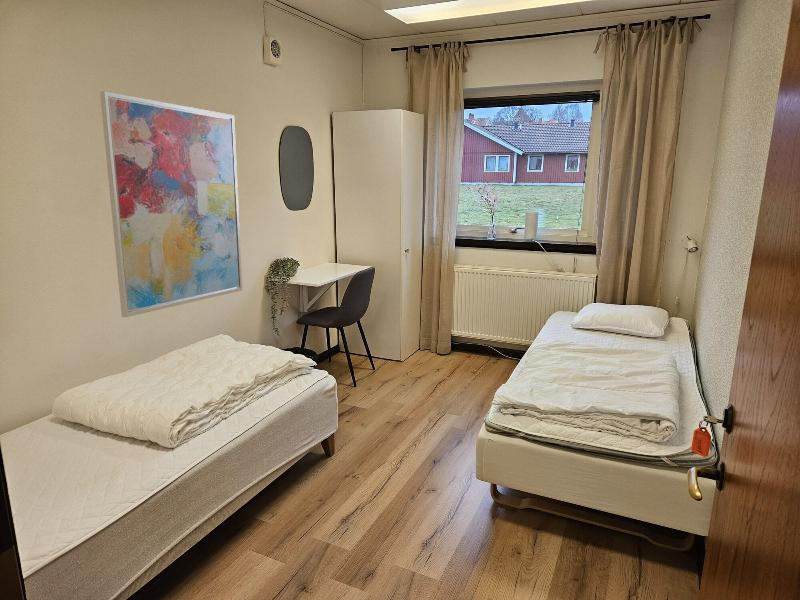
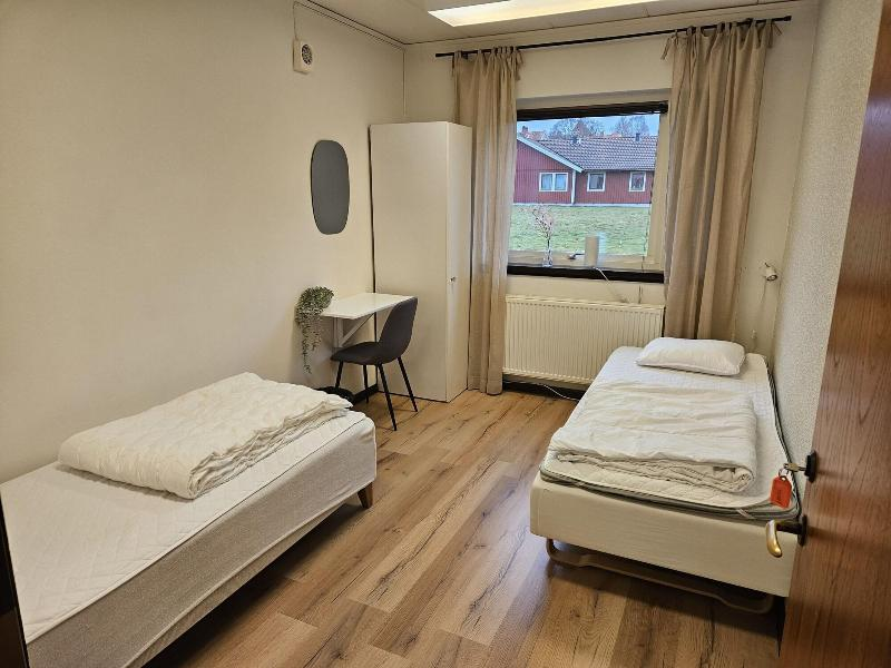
- wall art [99,90,243,318]
